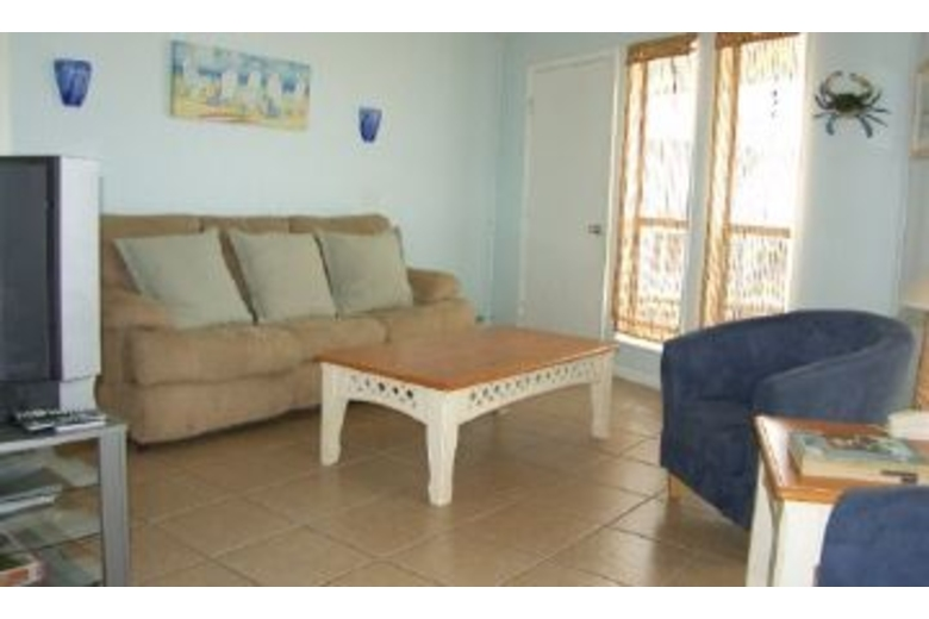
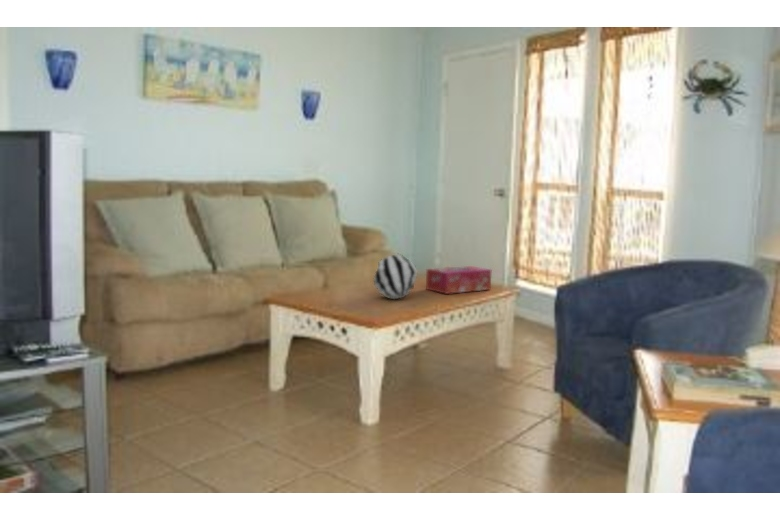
+ decorative ball [372,253,418,300]
+ tissue box [425,265,492,295]
